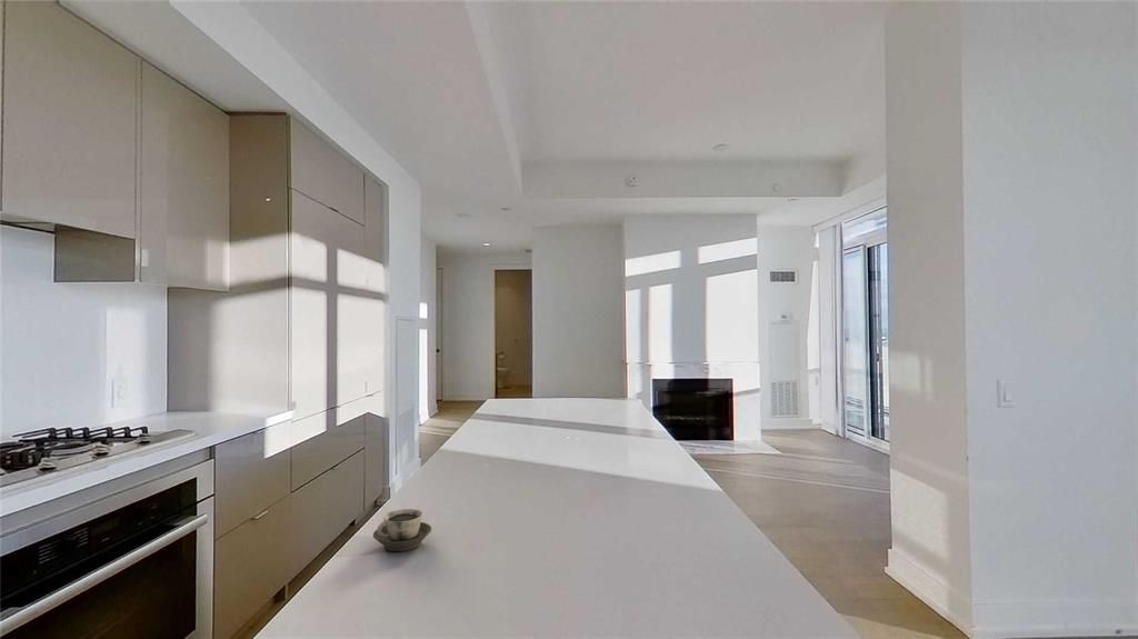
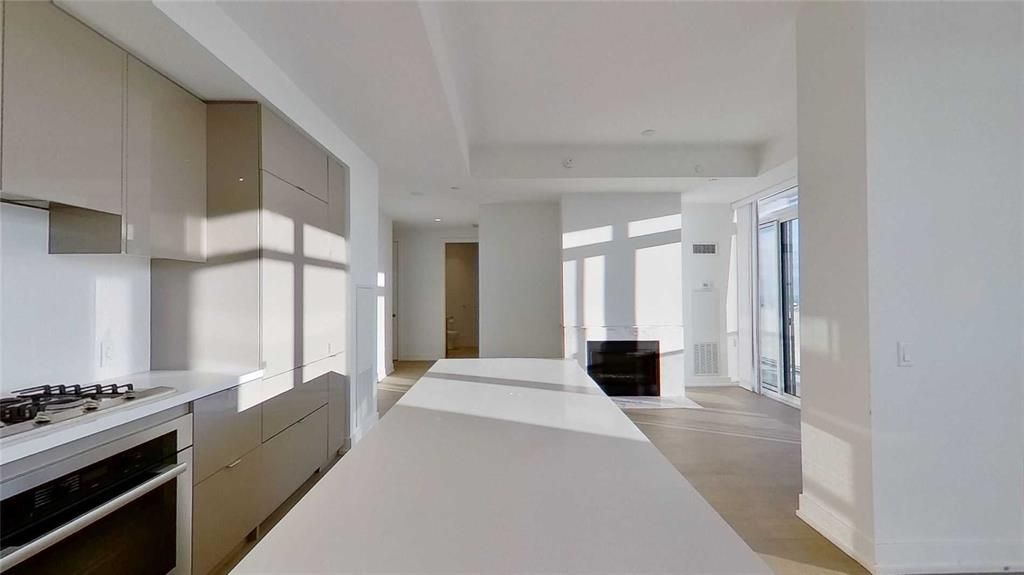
- cup [372,508,432,552]
